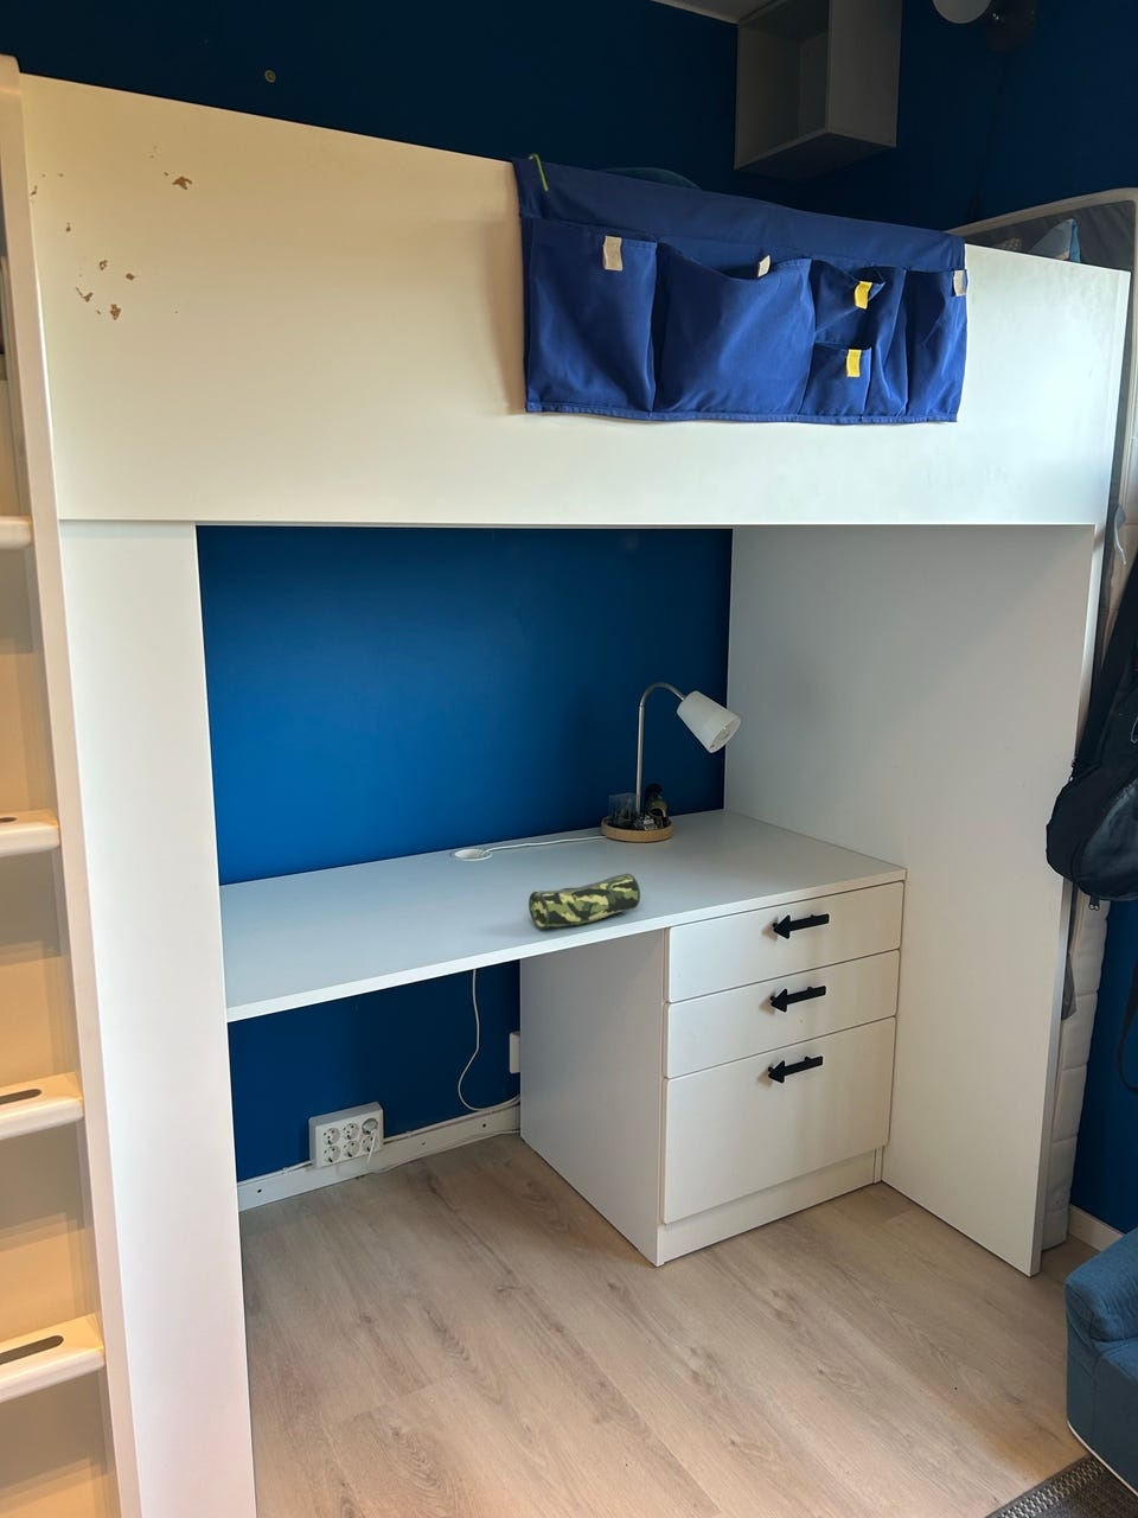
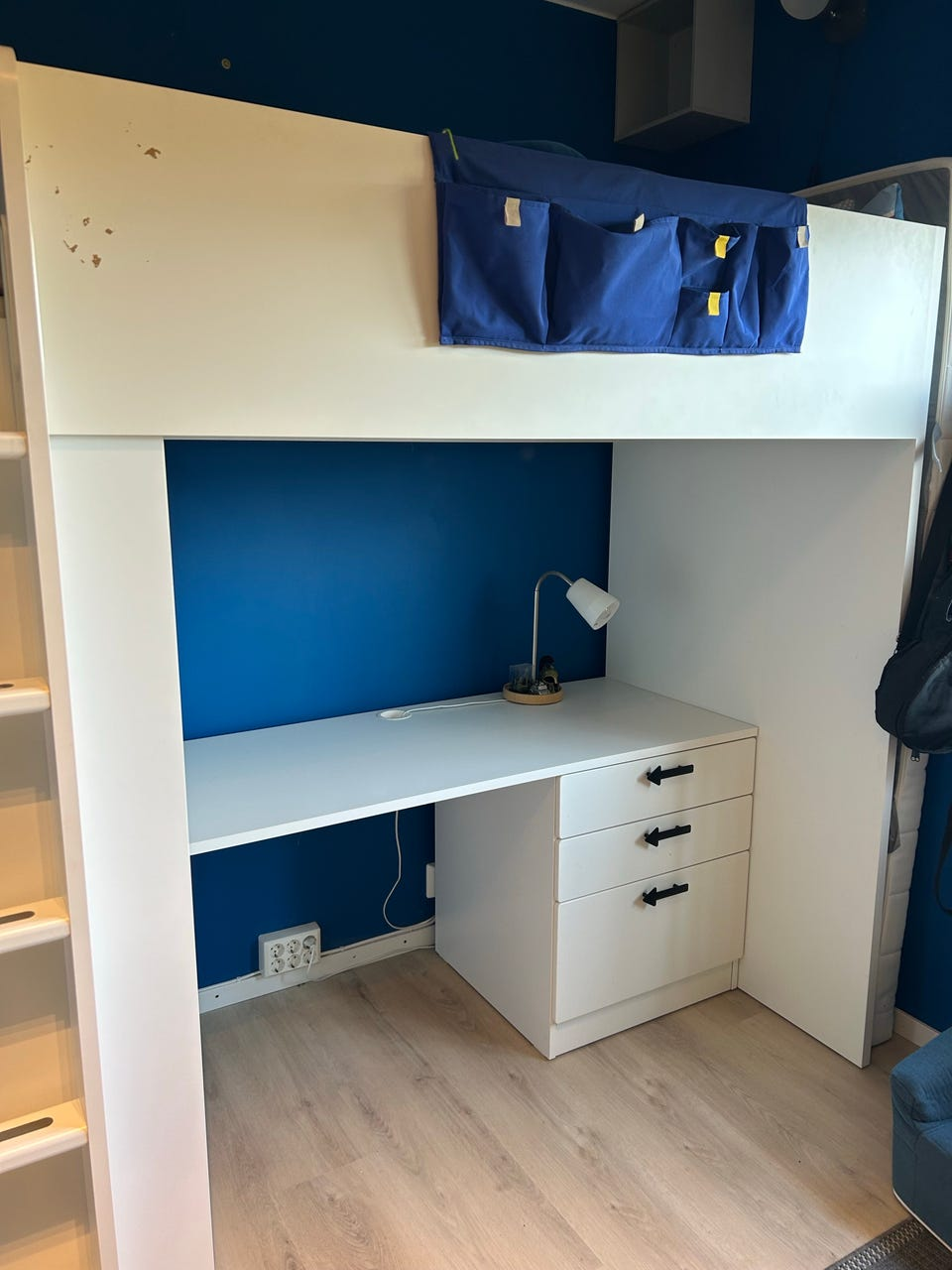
- pencil case [527,871,641,930]
